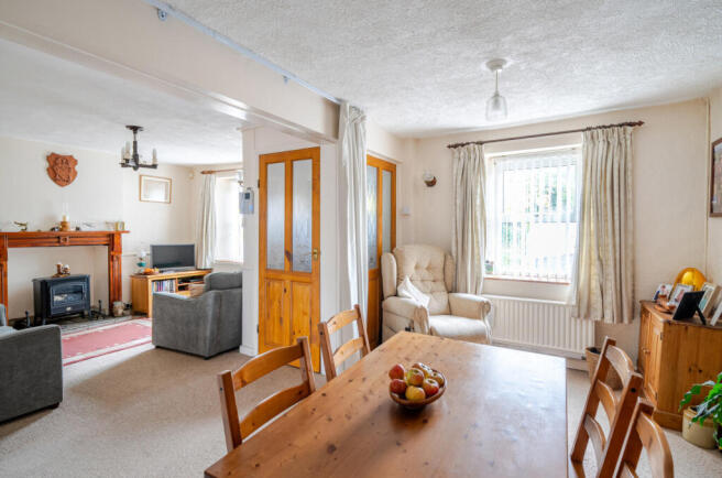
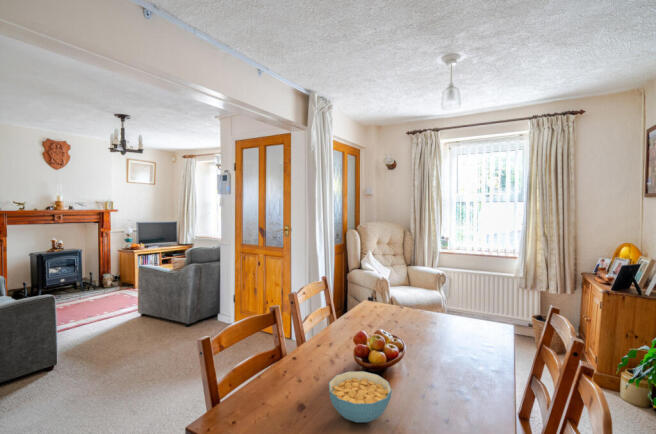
+ cereal bowl [328,370,393,424]
